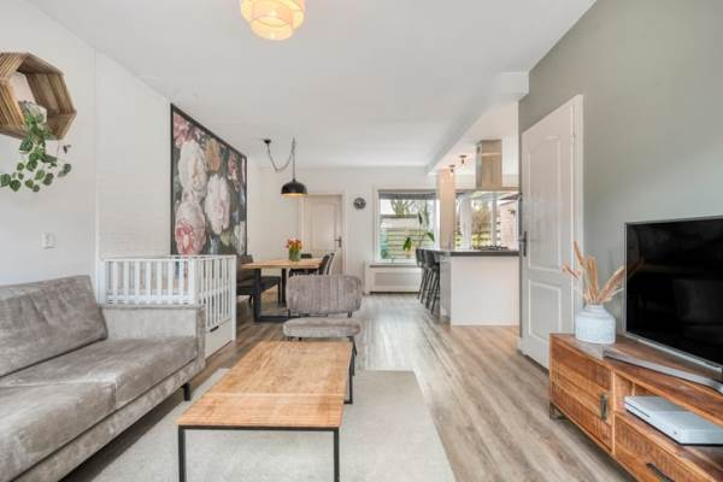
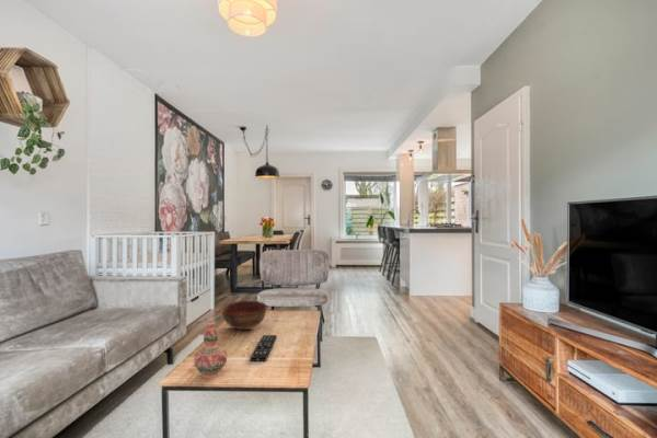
+ bowl [221,300,268,331]
+ remote control [249,334,278,362]
+ decorative vase [193,316,228,379]
